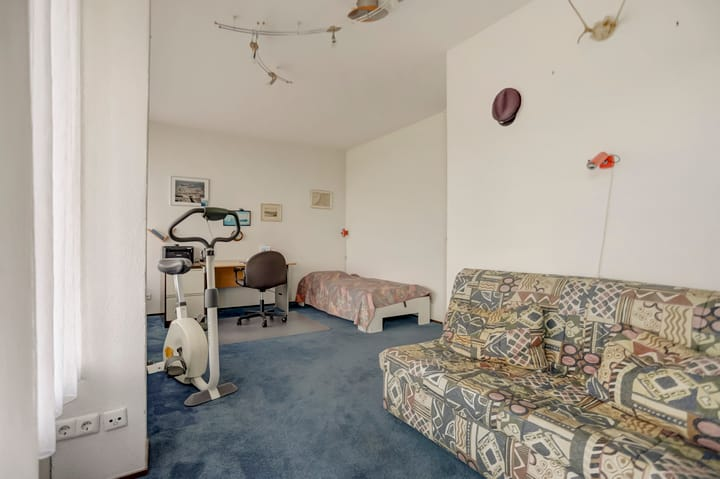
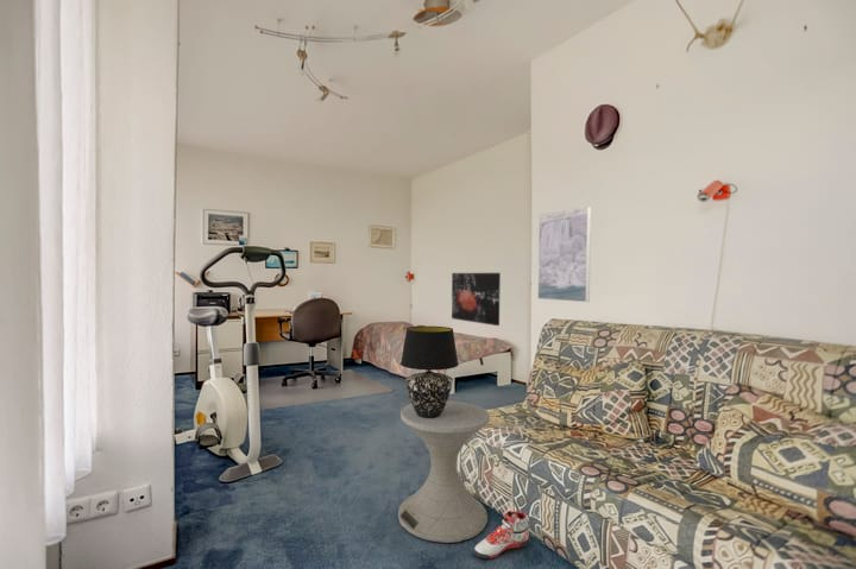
+ table lamp [399,325,460,418]
+ side table [397,399,491,544]
+ wall art [451,272,502,327]
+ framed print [536,206,592,303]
+ sneaker [473,510,530,559]
